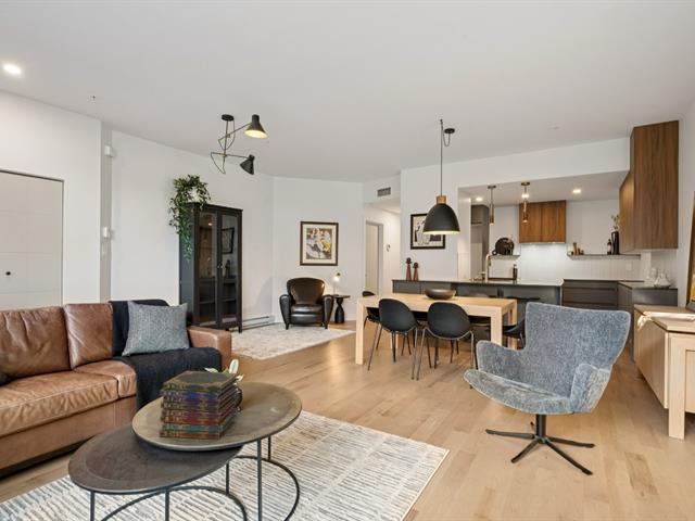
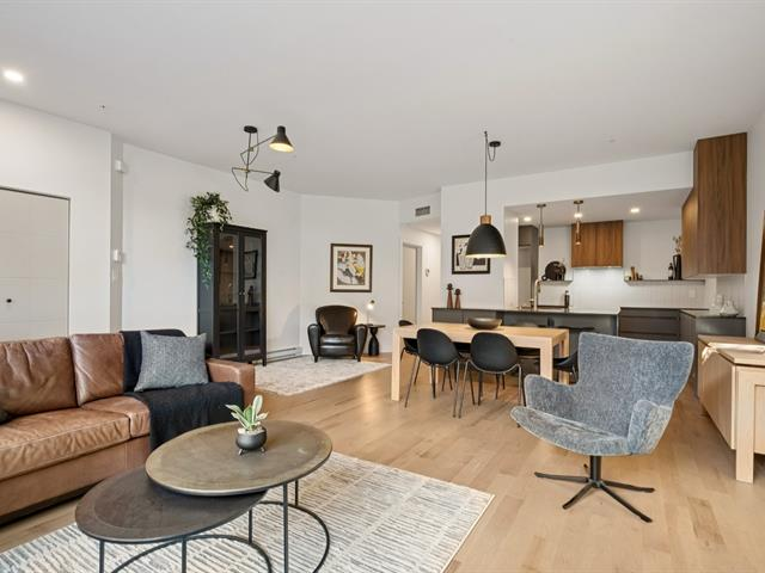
- book stack [159,370,240,441]
